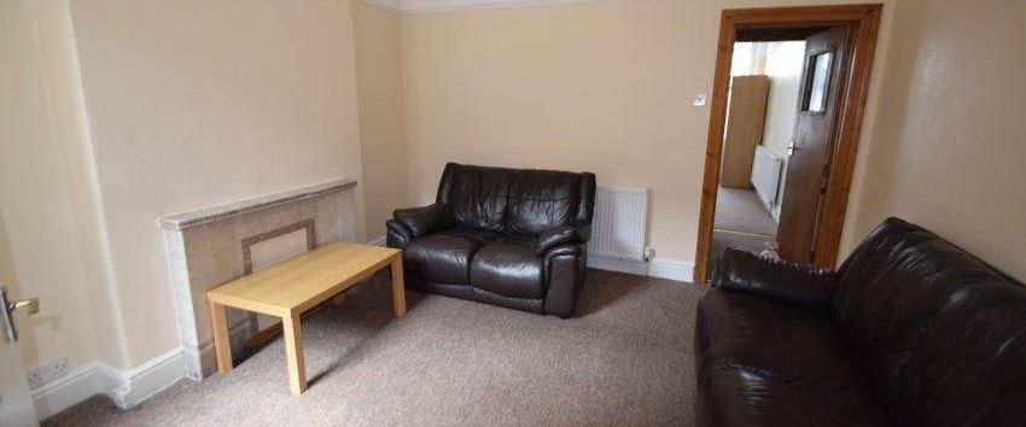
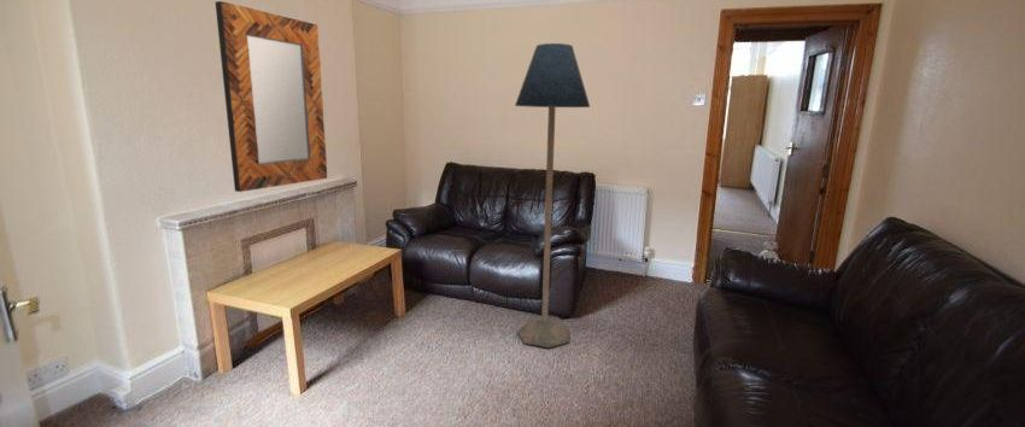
+ home mirror [215,0,328,193]
+ floor lamp [514,42,591,349]
